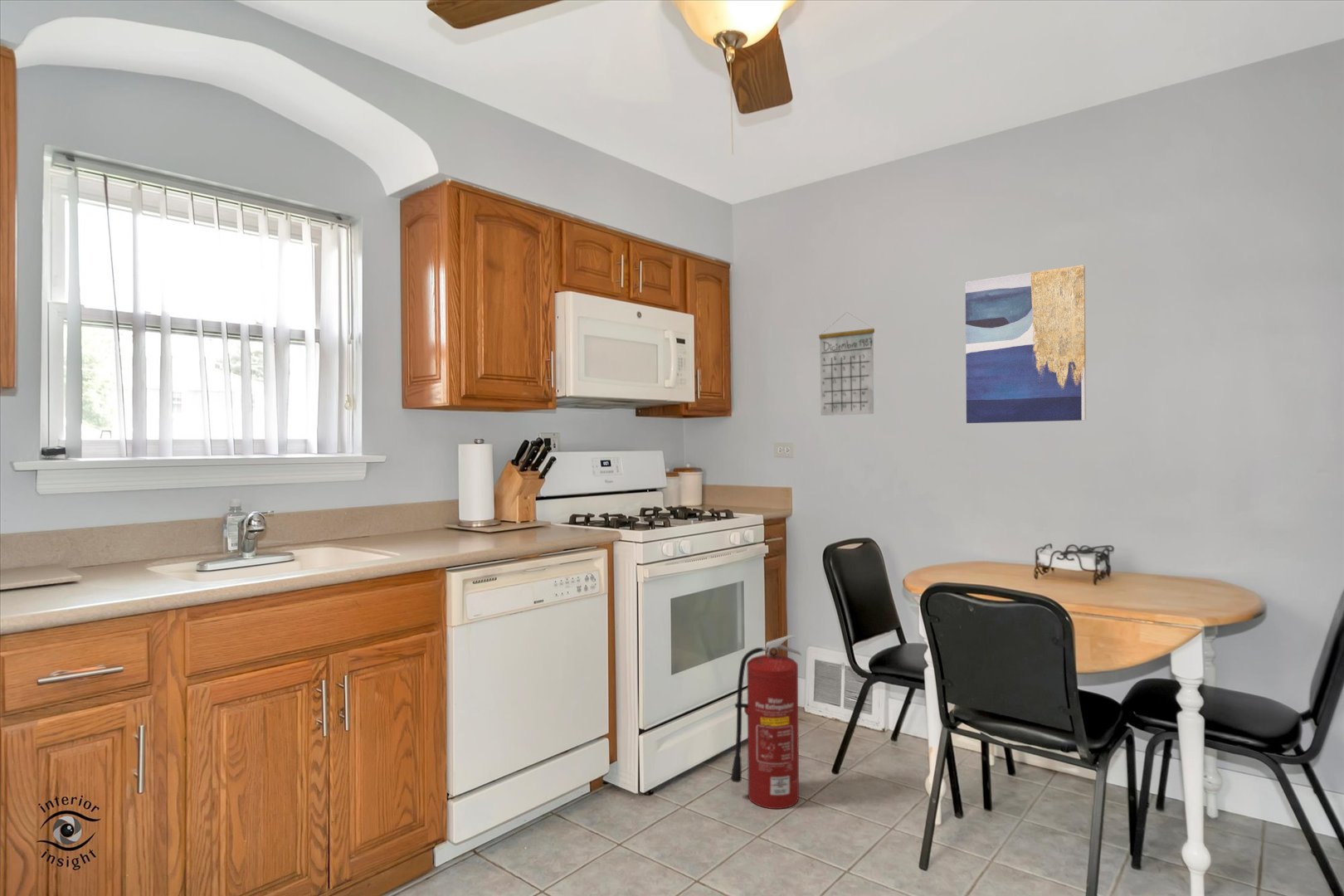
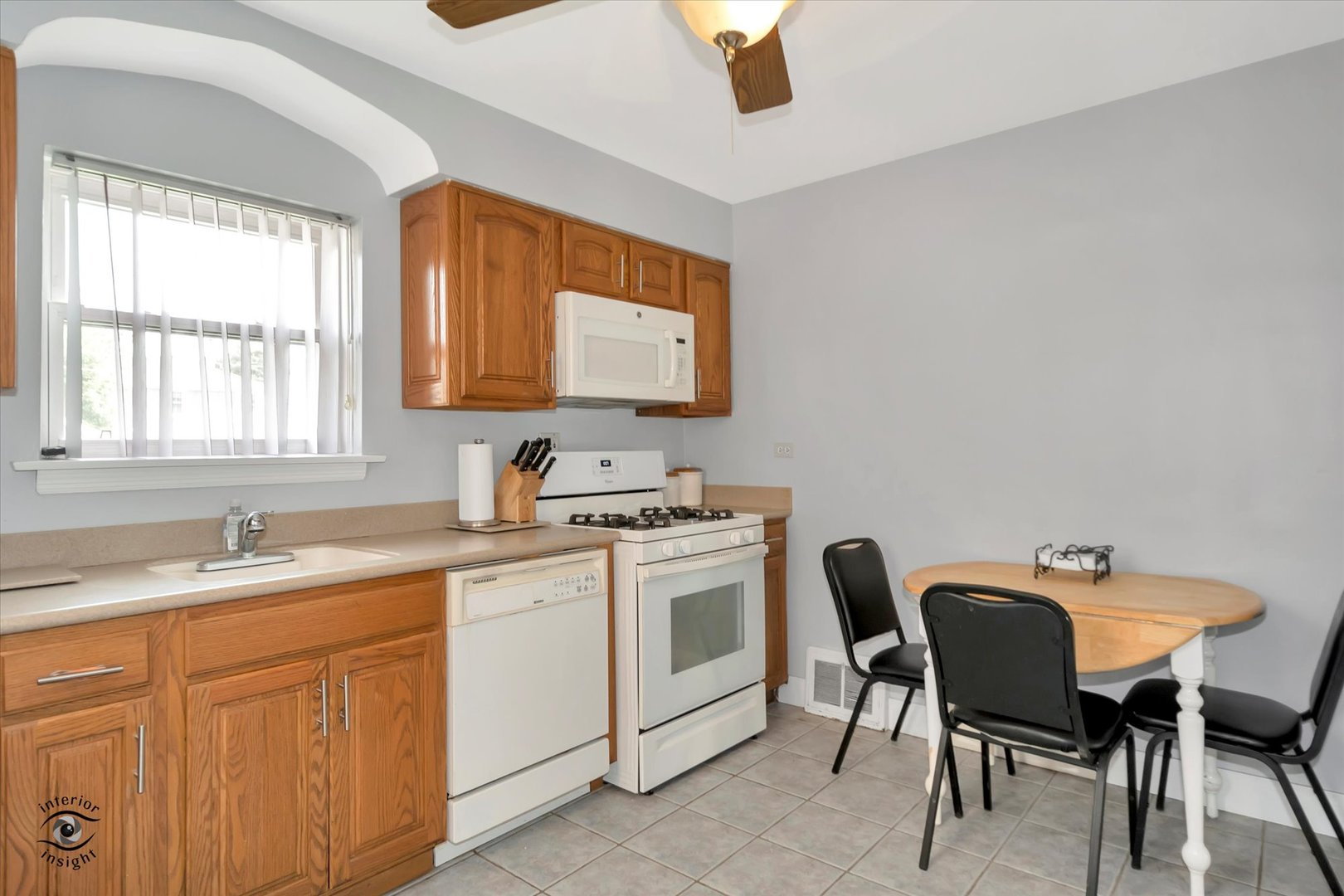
- calendar [818,311,875,416]
- fire extinguisher [730,634,802,810]
- wall art [965,264,1087,424]
